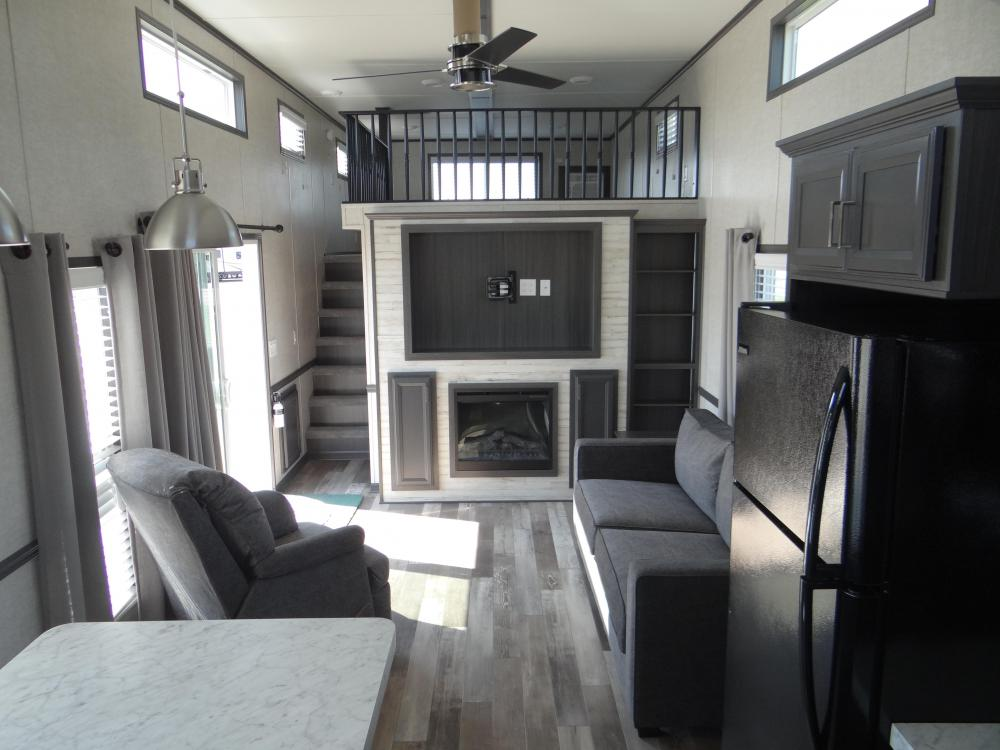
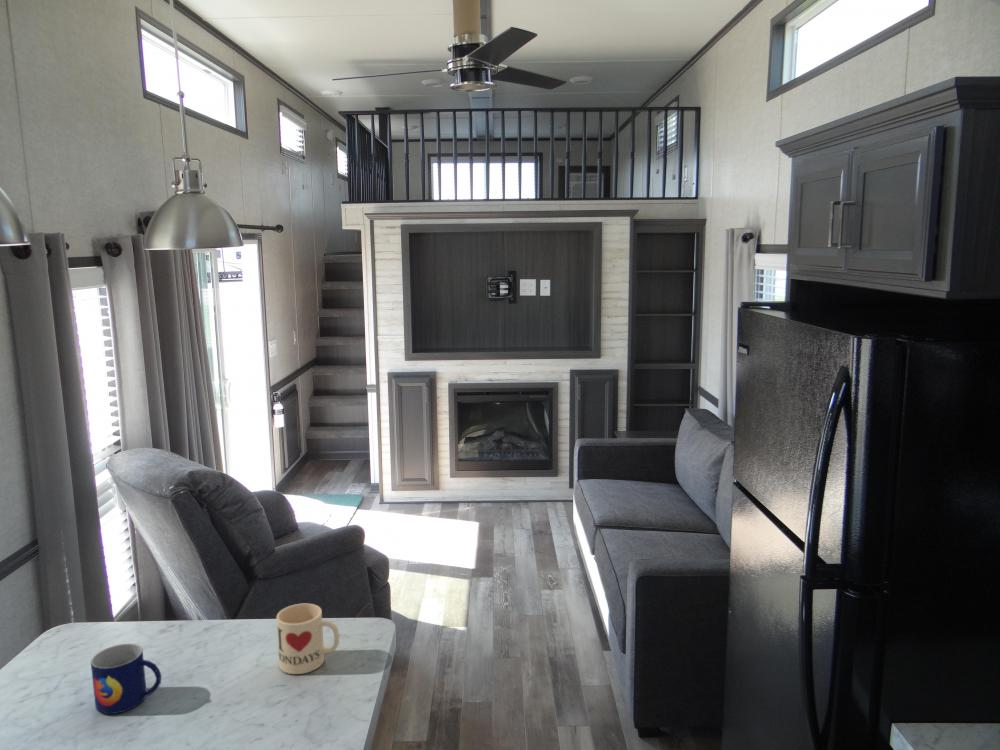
+ mug [90,643,162,715]
+ mug [275,603,340,675]
